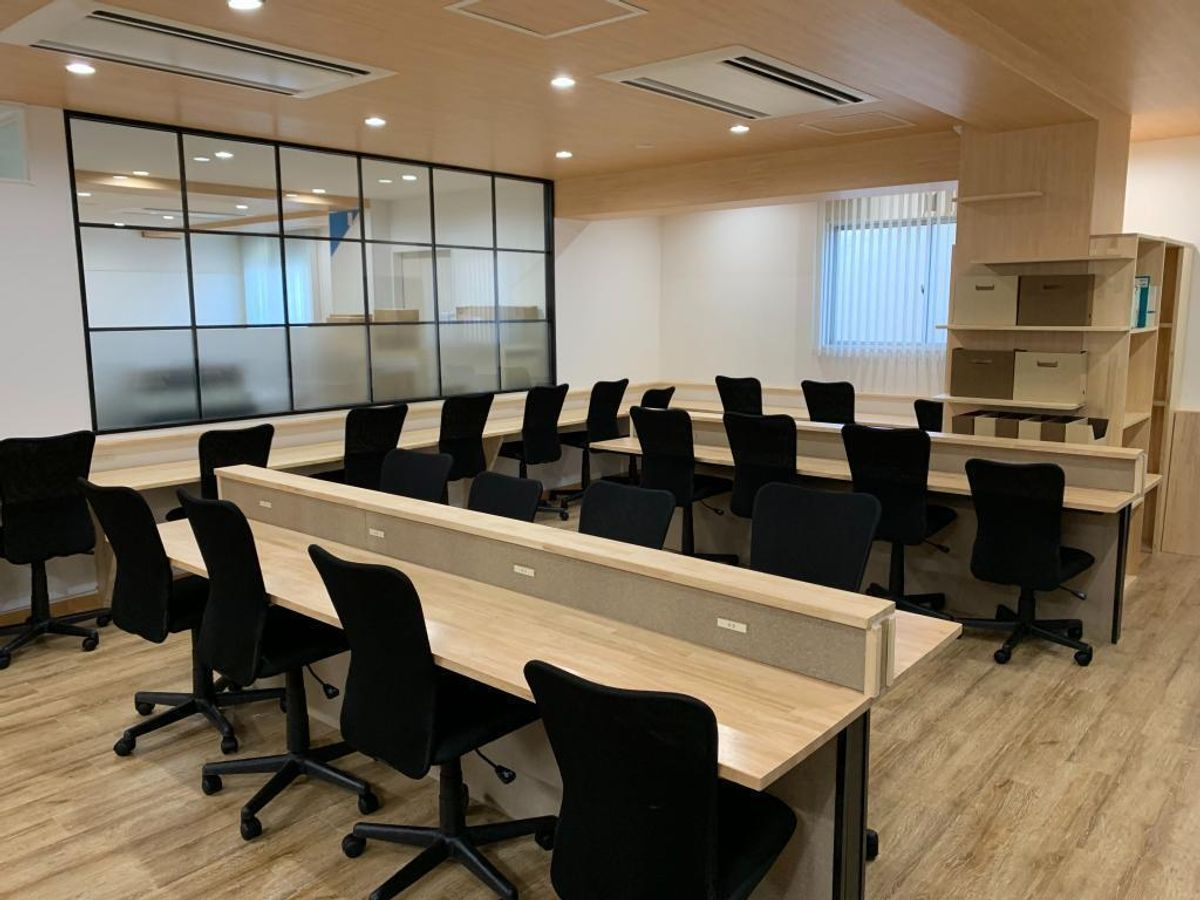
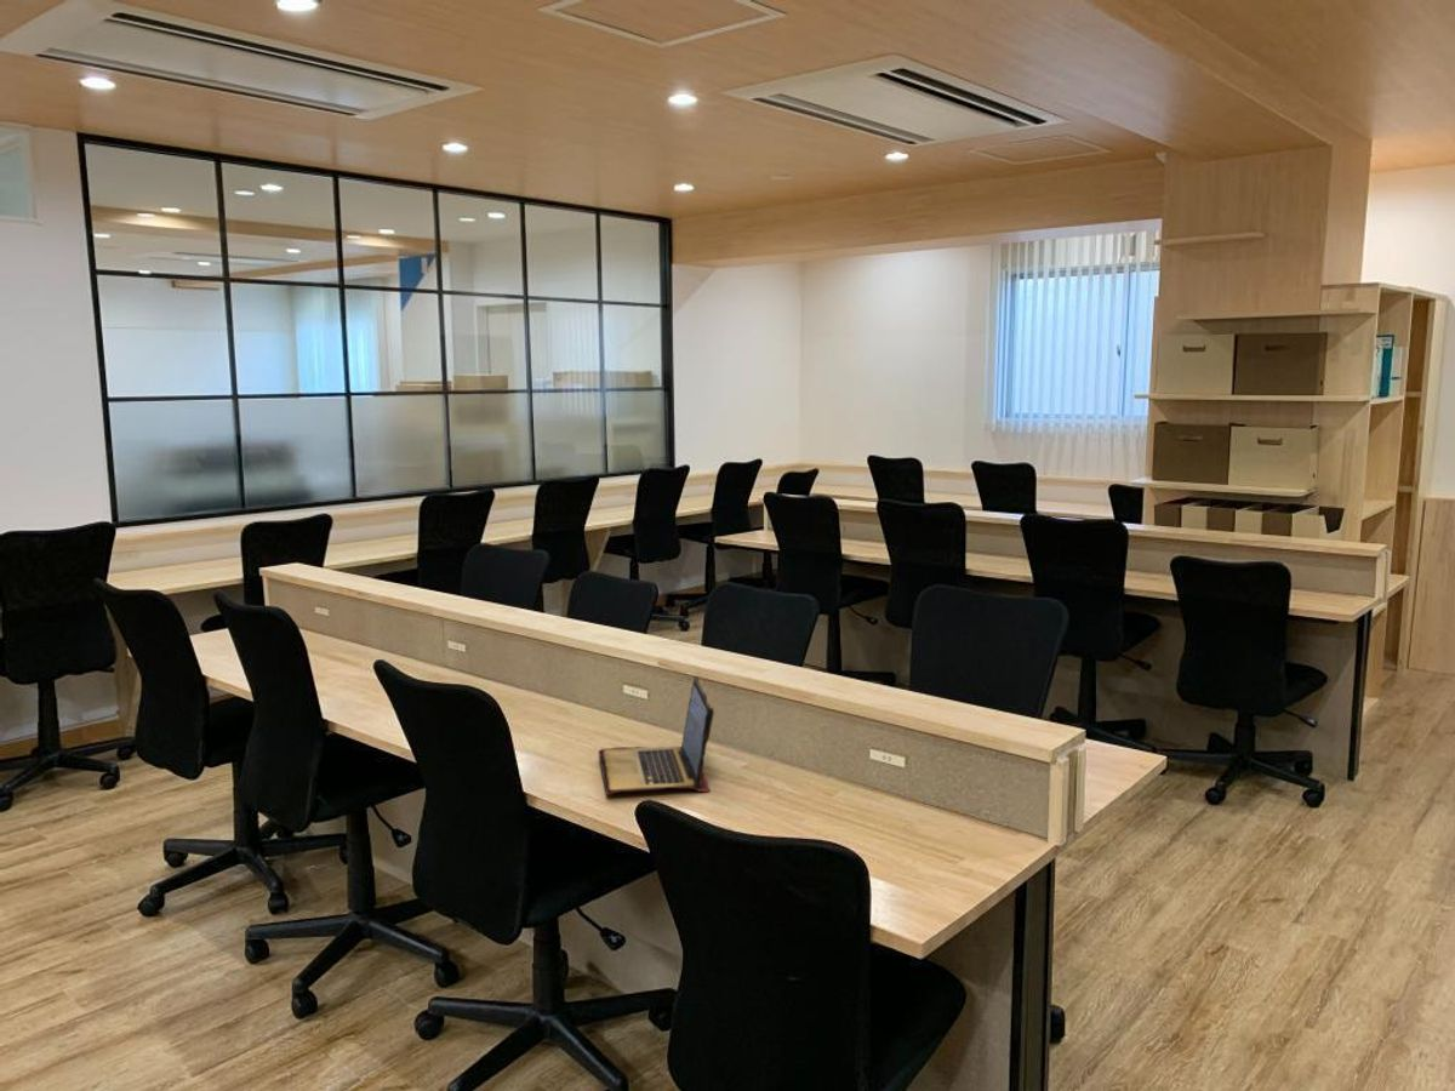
+ laptop [597,675,715,798]
